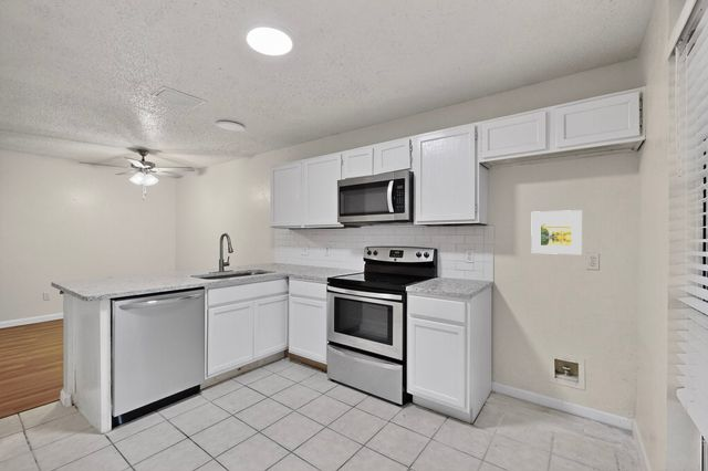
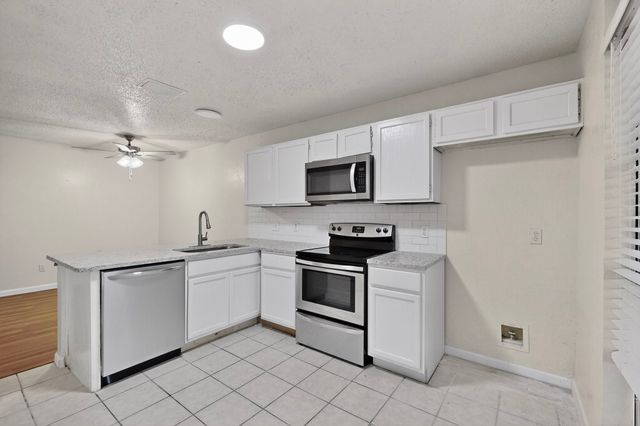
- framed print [530,209,583,255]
